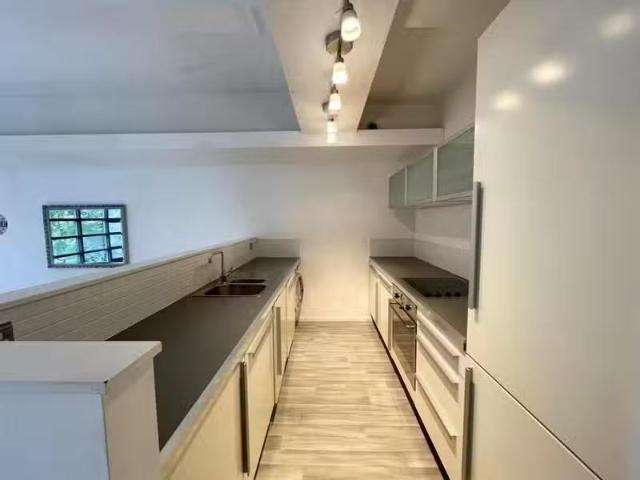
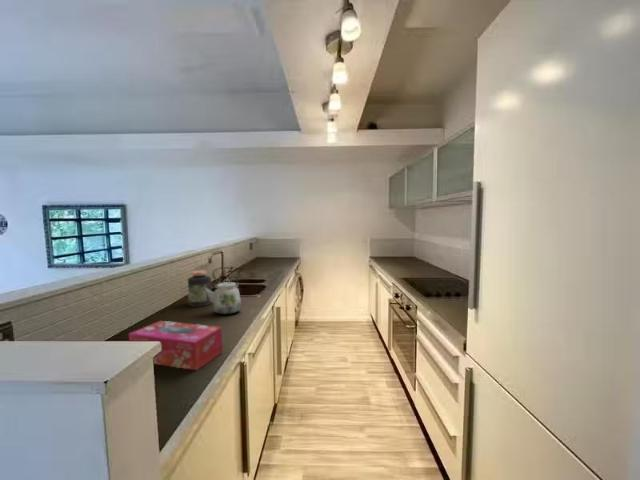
+ jar [187,270,213,308]
+ kettle [203,266,242,316]
+ tissue box [128,320,224,371]
